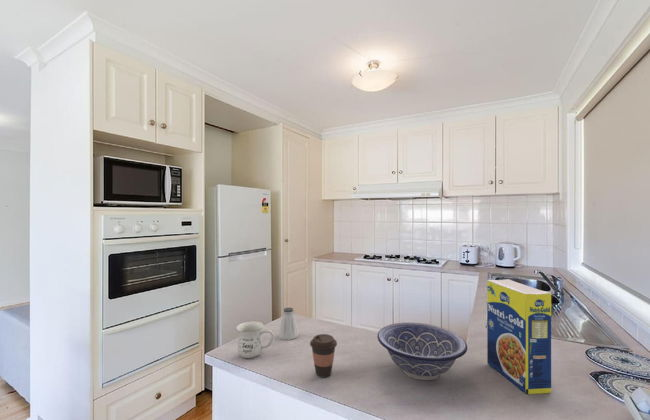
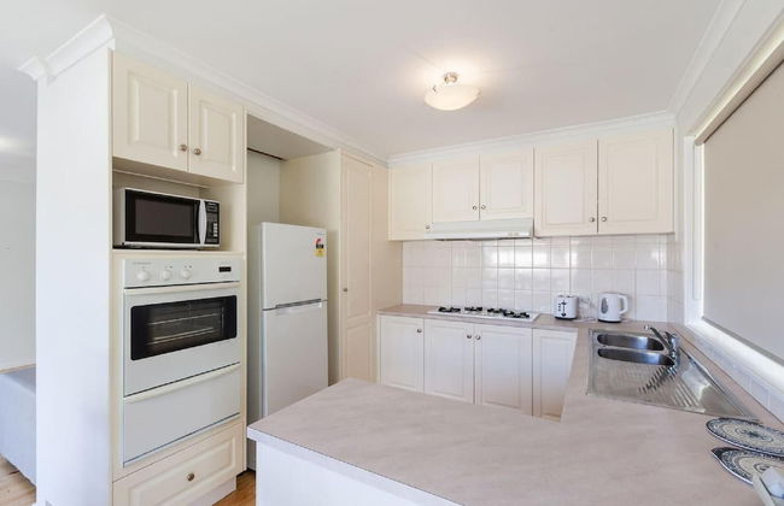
- coffee cup [309,333,338,378]
- saltshaker [278,307,299,341]
- legume [486,278,552,395]
- mug [235,320,275,359]
- decorative bowl [376,322,468,381]
